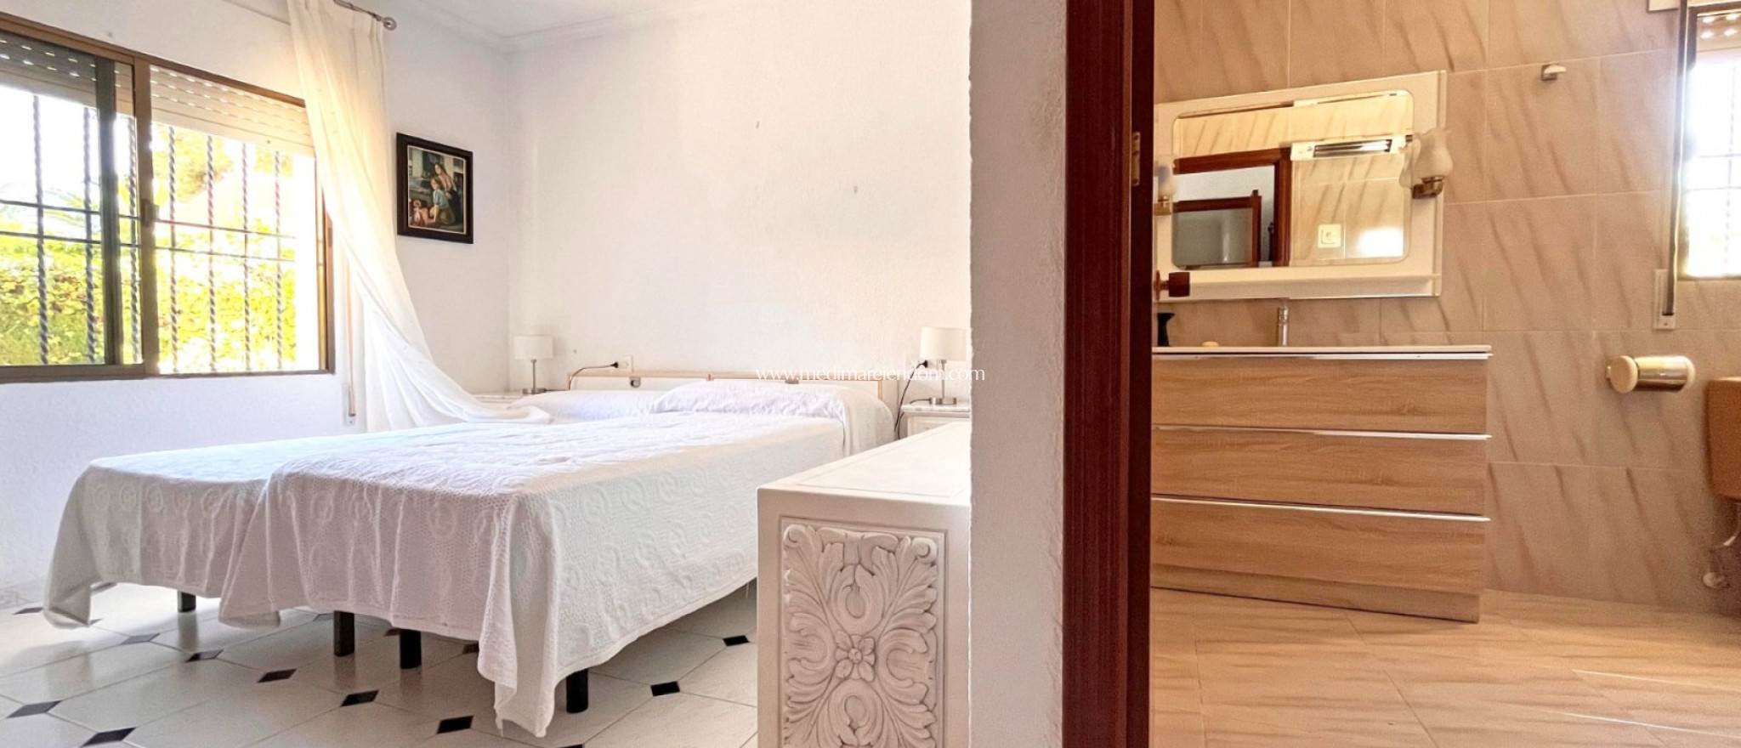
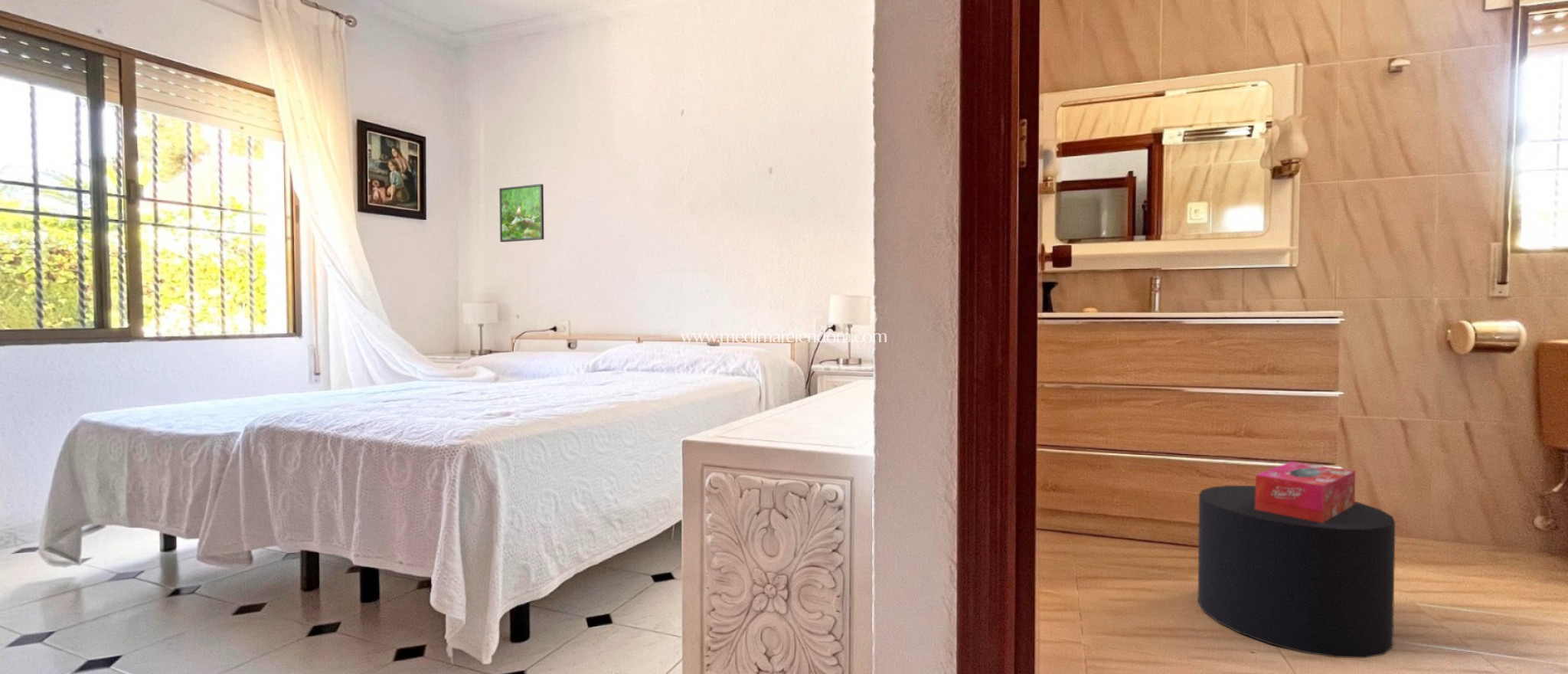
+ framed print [498,183,544,243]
+ tissue box [1255,461,1356,523]
+ stool [1197,485,1396,659]
